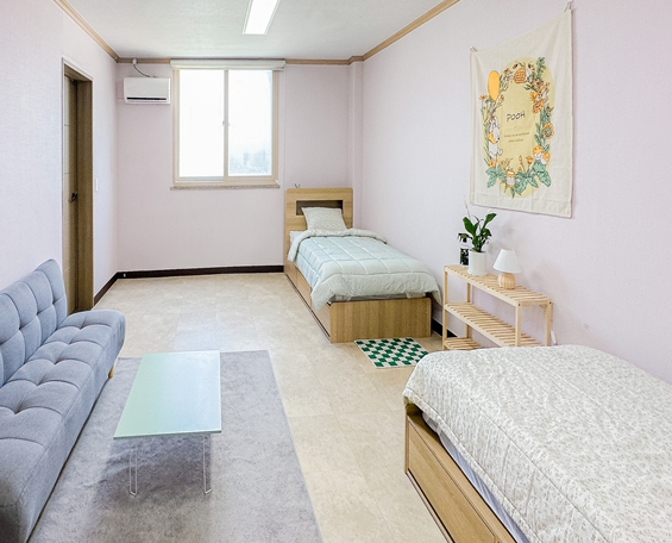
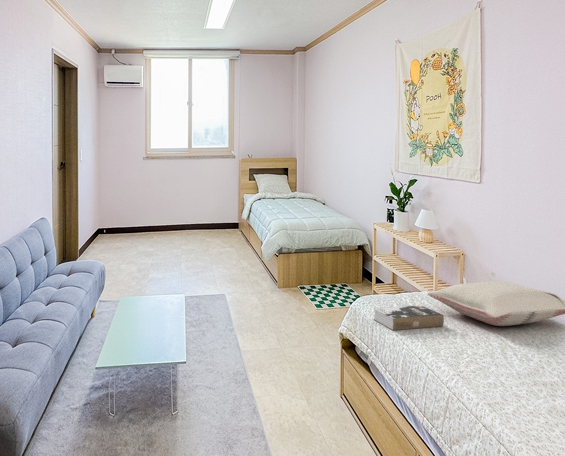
+ pillow [427,281,565,327]
+ book [373,304,445,331]
